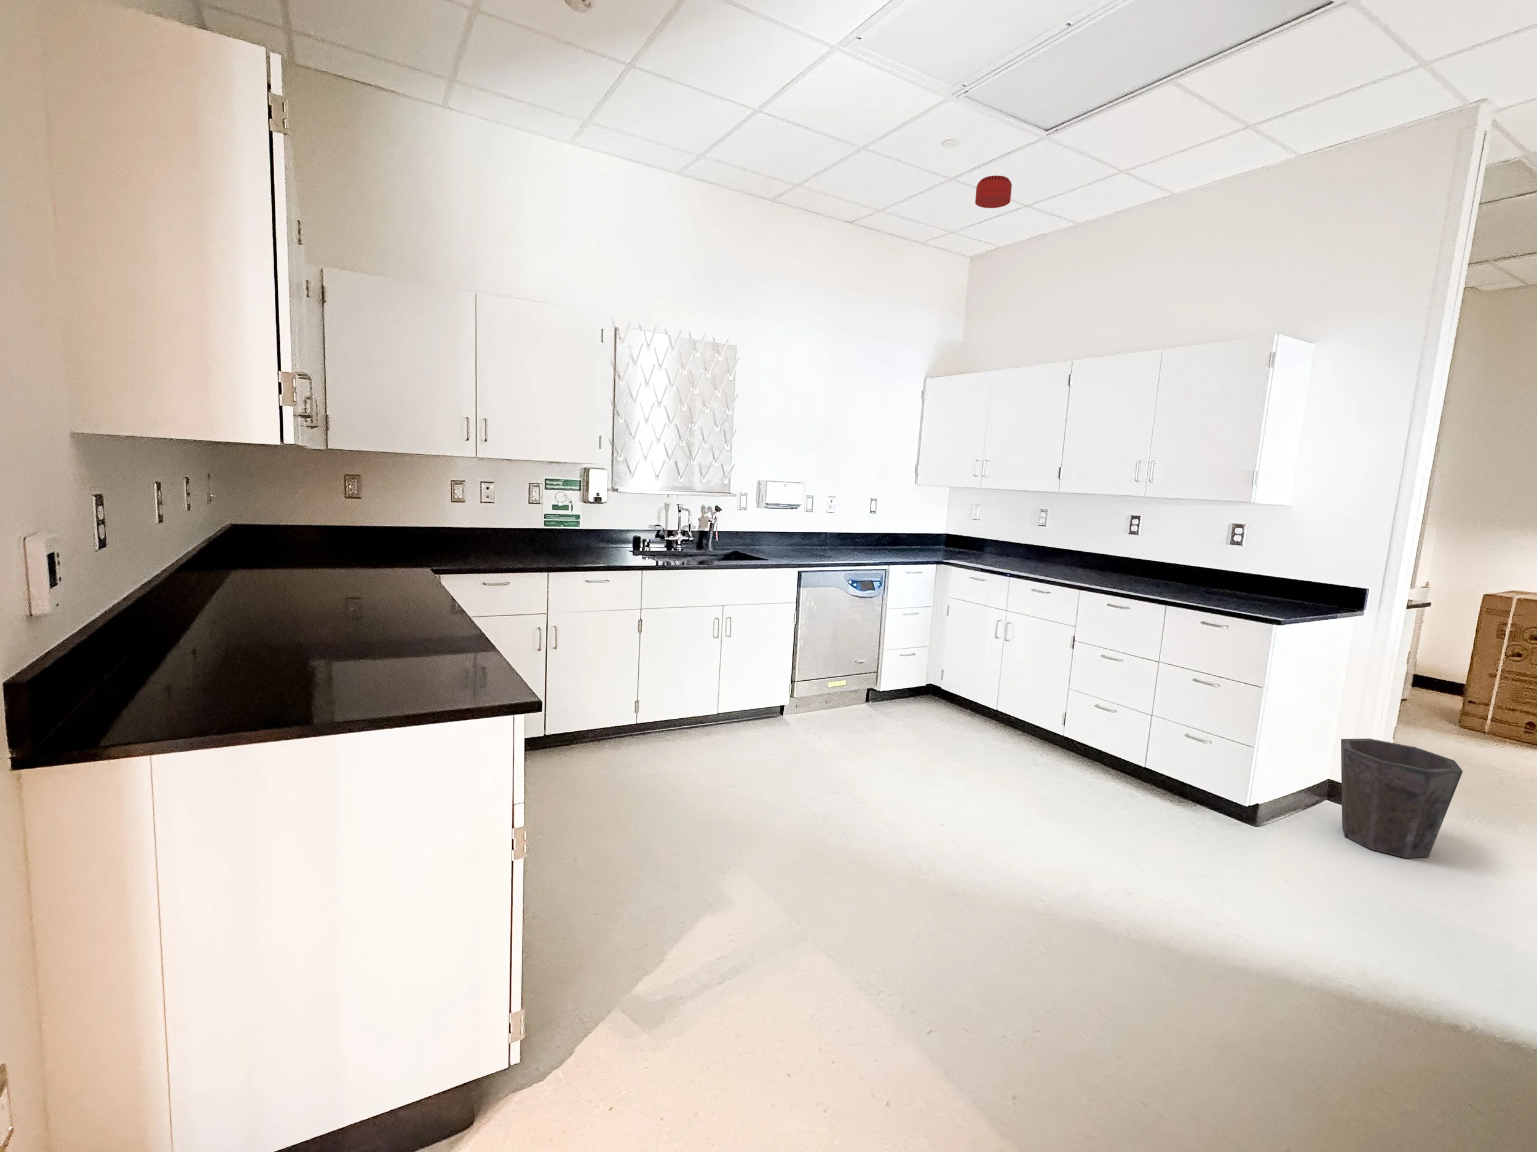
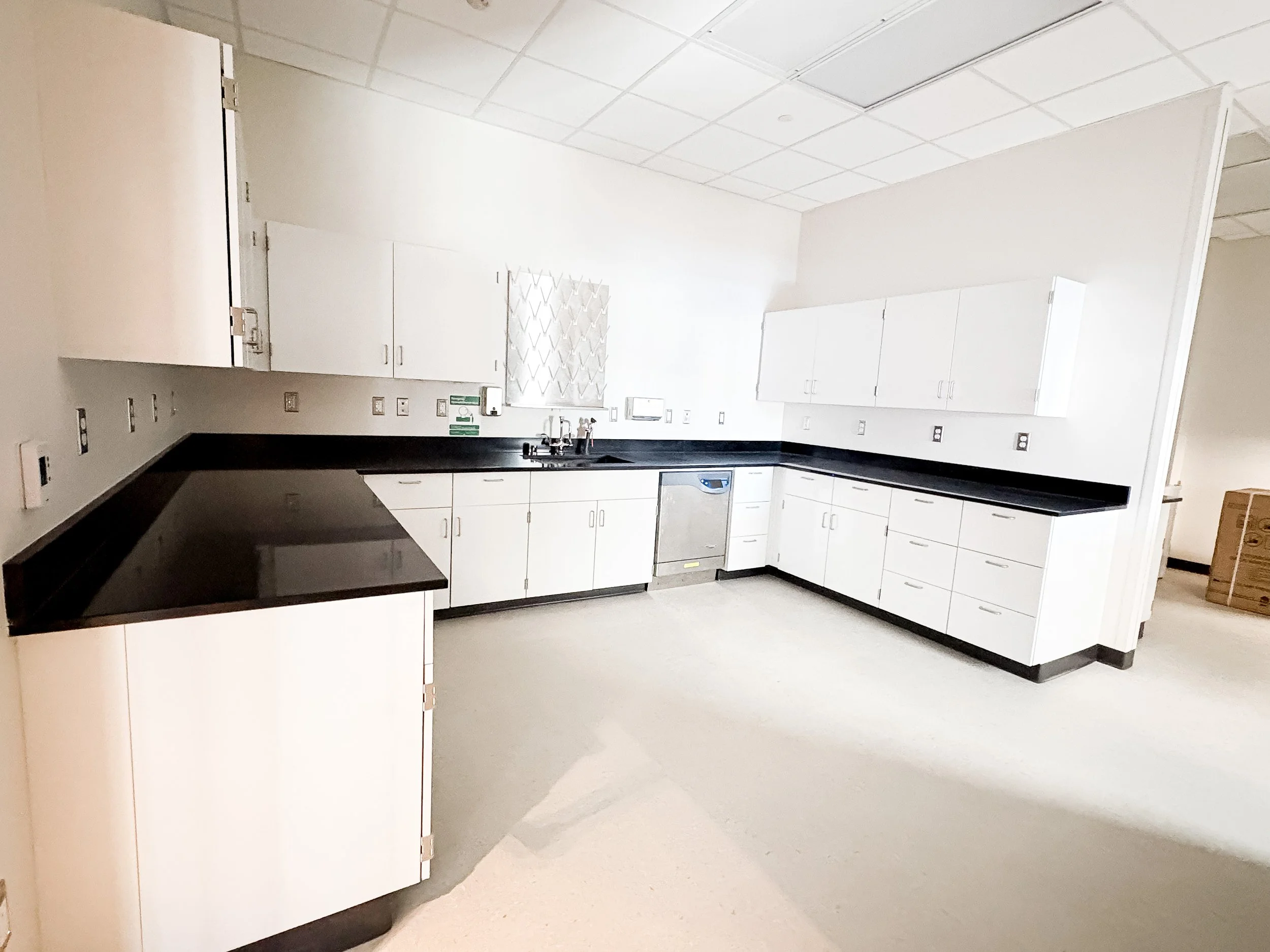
- smoke detector [974,175,1013,209]
- waste bin [1340,738,1463,859]
